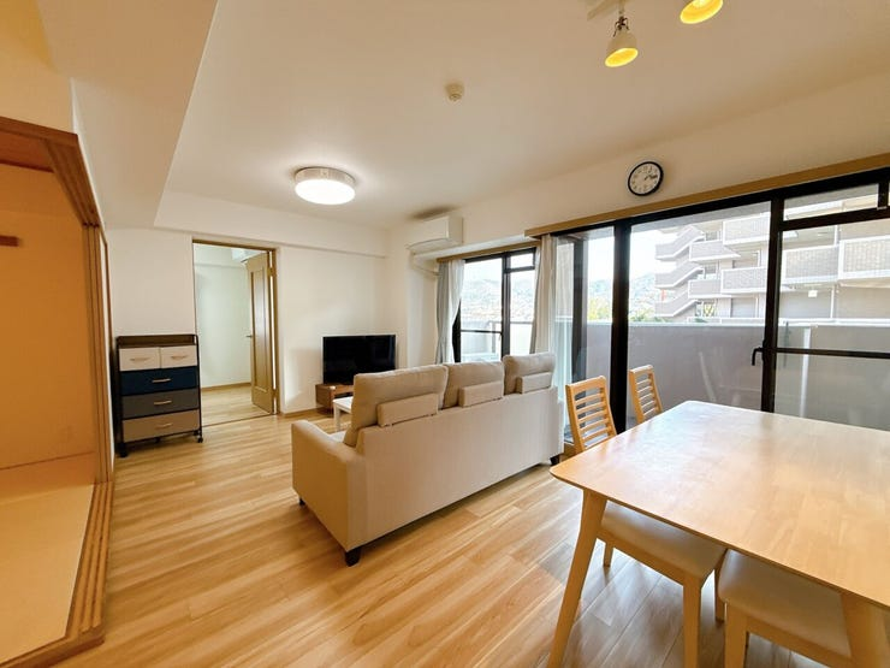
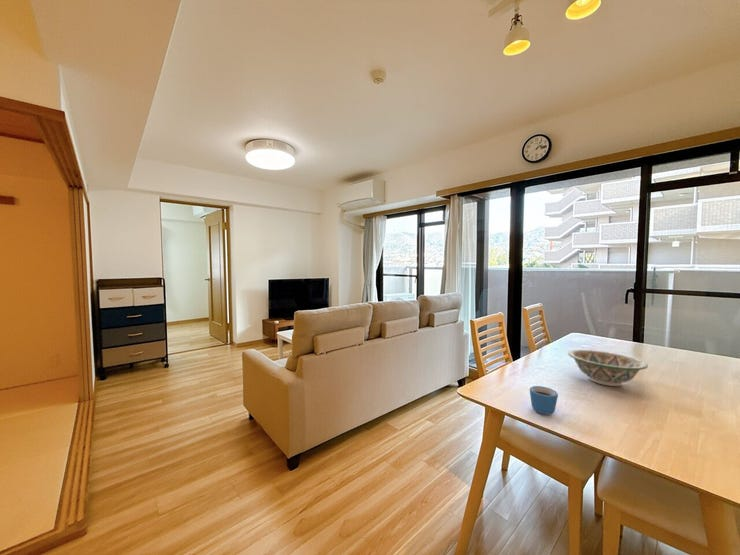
+ decorative bowl [567,349,649,387]
+ mug [529,385,559,416]
